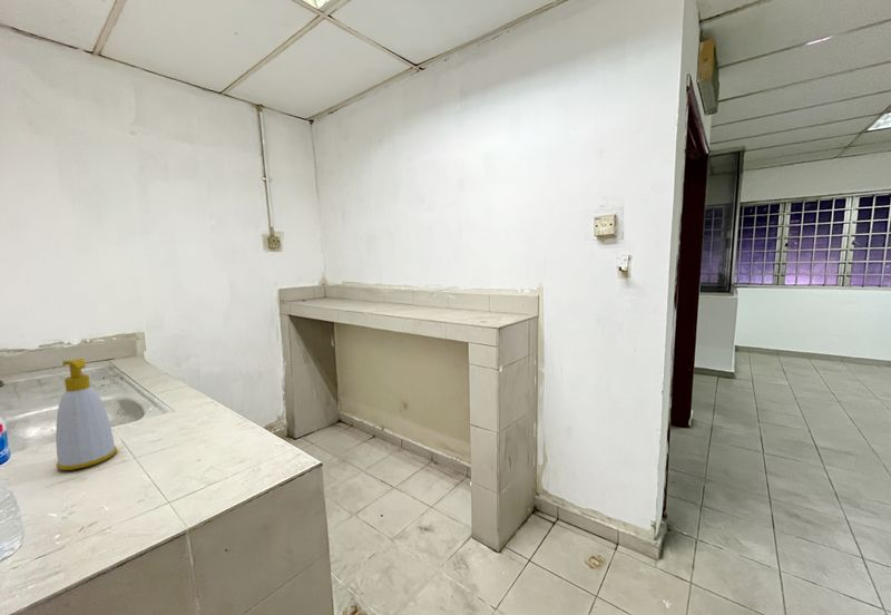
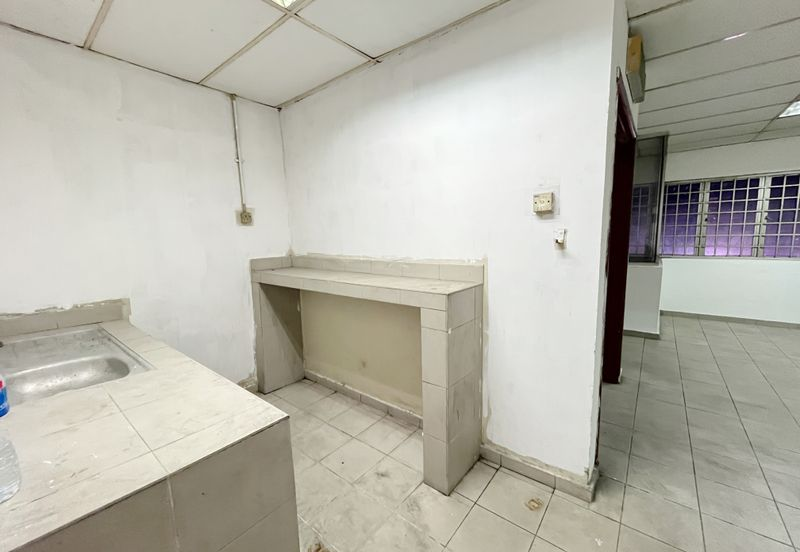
- soap bottle [55,358,118,471]
